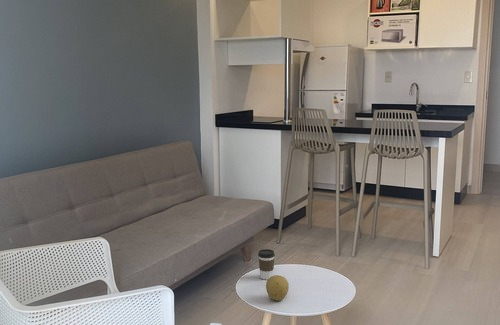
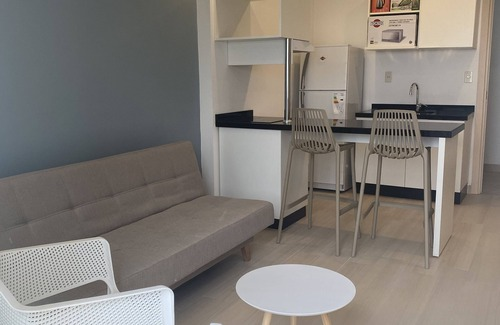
- coffee cup [257,248,276,281]
- fruit [265,274,290,302]
